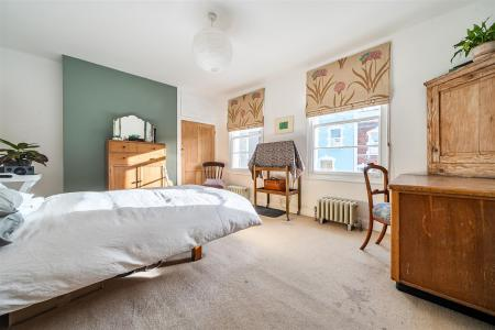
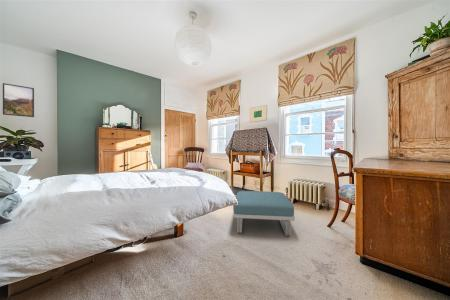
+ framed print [2,82,35,118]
+ footstool [232,190,296,237]
